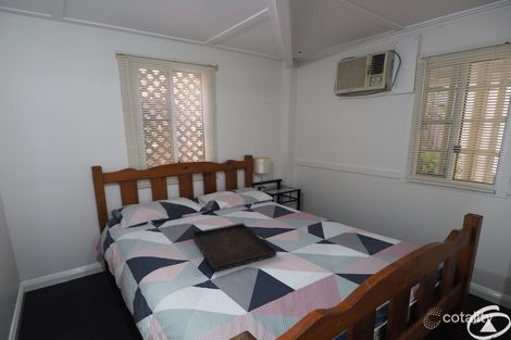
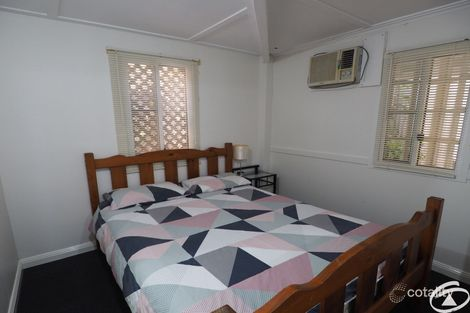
- serving tray [191,222,278,273]
